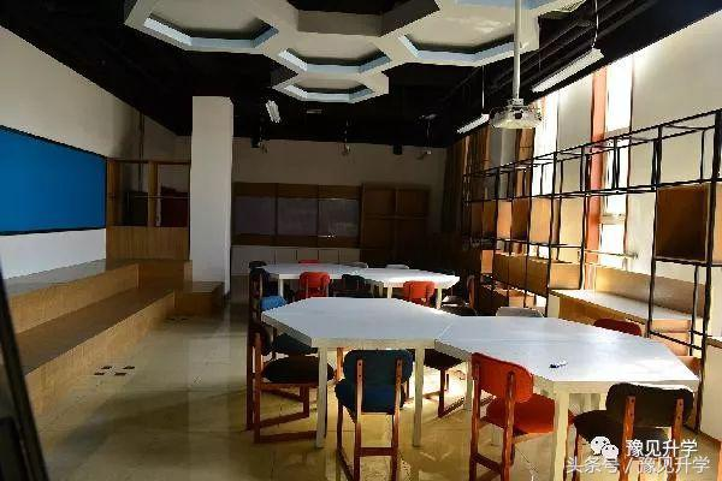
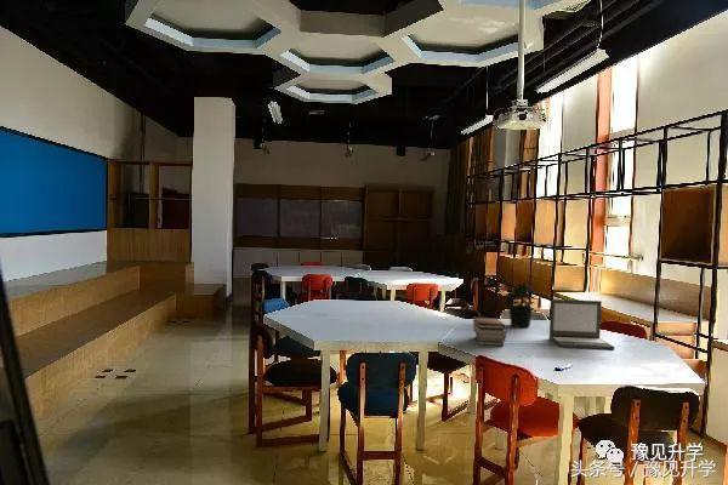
+ potted plant [502,283,538,329]
+ laptop [548,298,616,350]
+ book stack [471,316,507,347]
